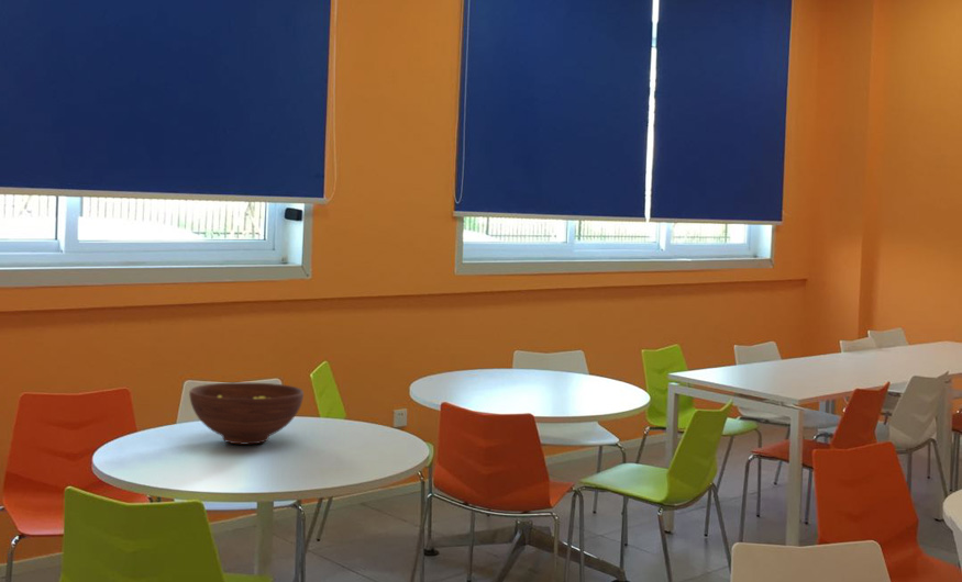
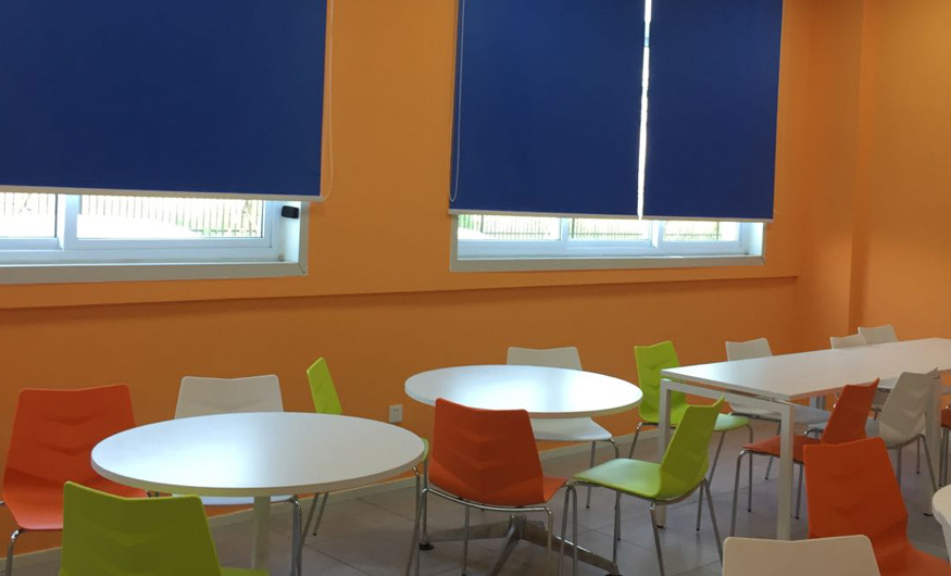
- fruit bowl [188,382,305,446]
